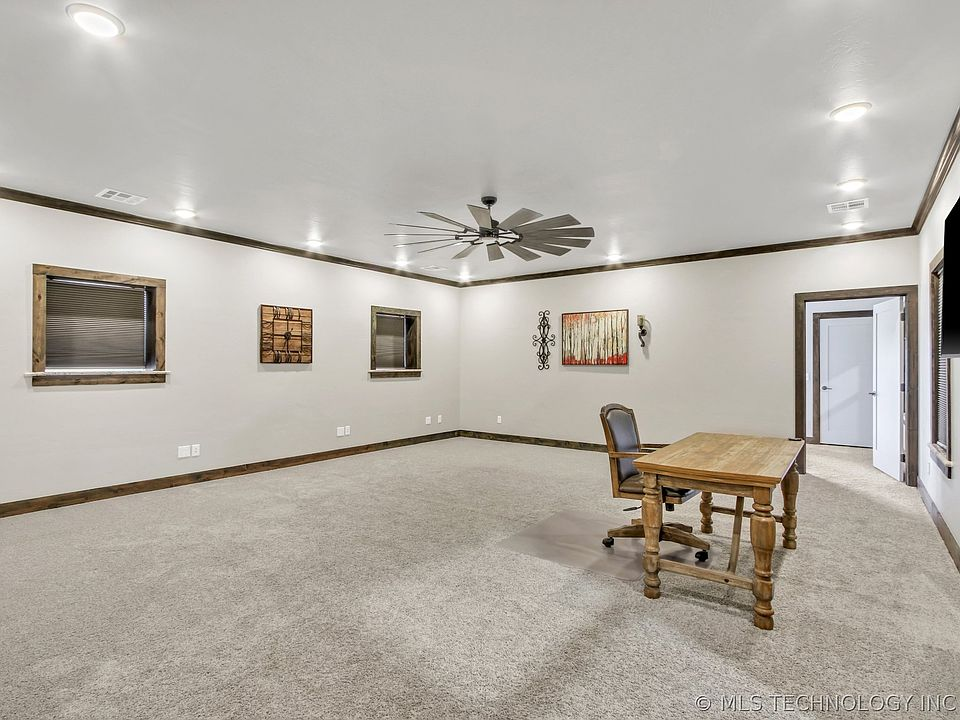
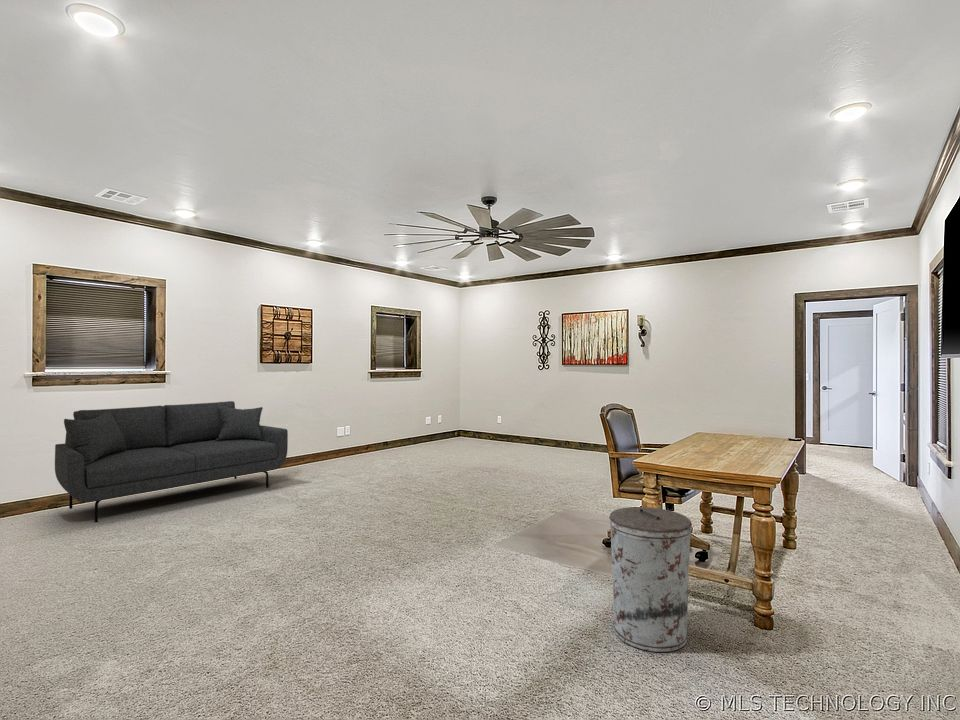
+ trash can [608,506,693,653]
+ sofa [54,400,289,524]
